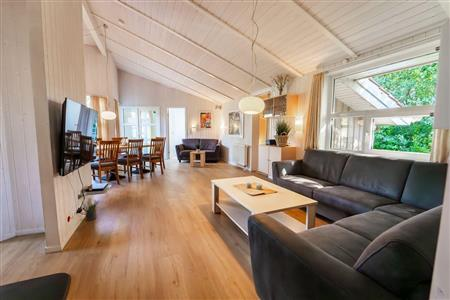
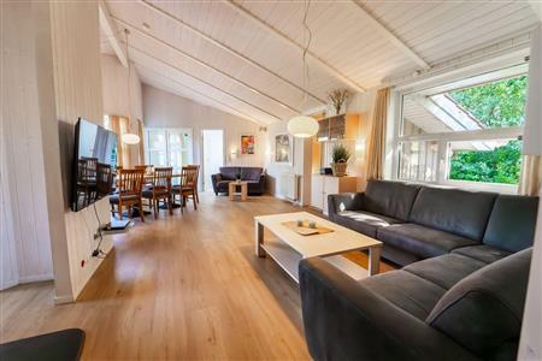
- potted plant [82,196,101,222]
